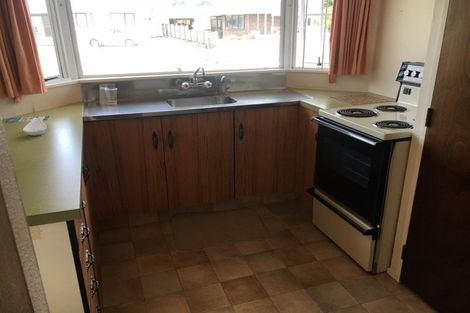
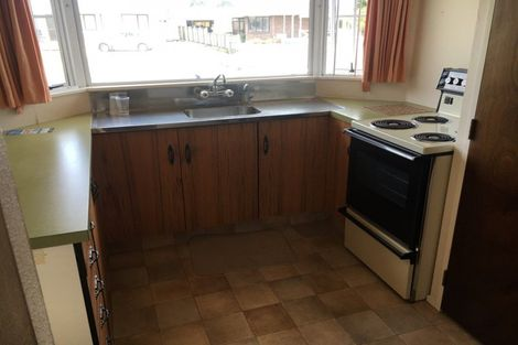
- spoon rest [22,116,48,137]
